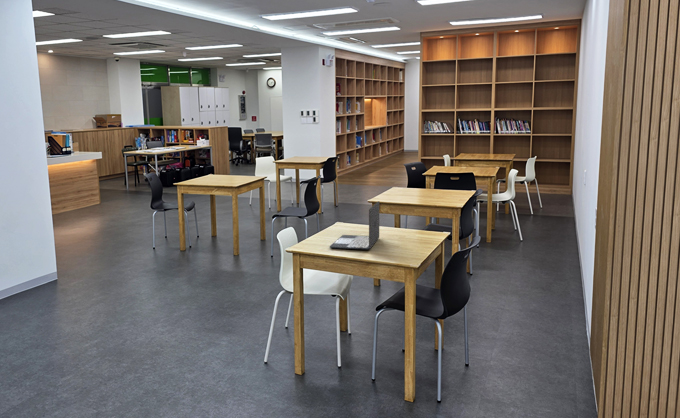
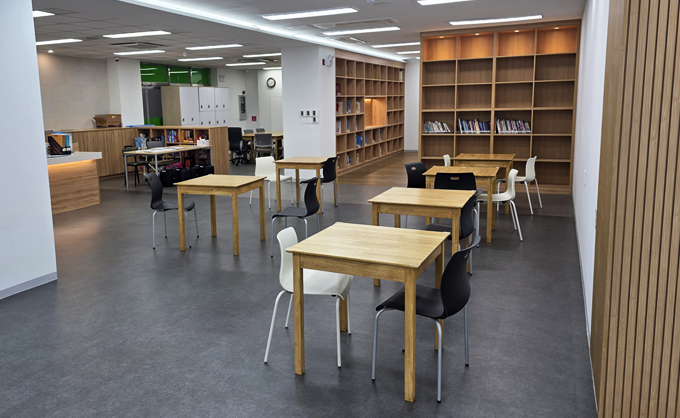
- laptop [329,200,380,250]
